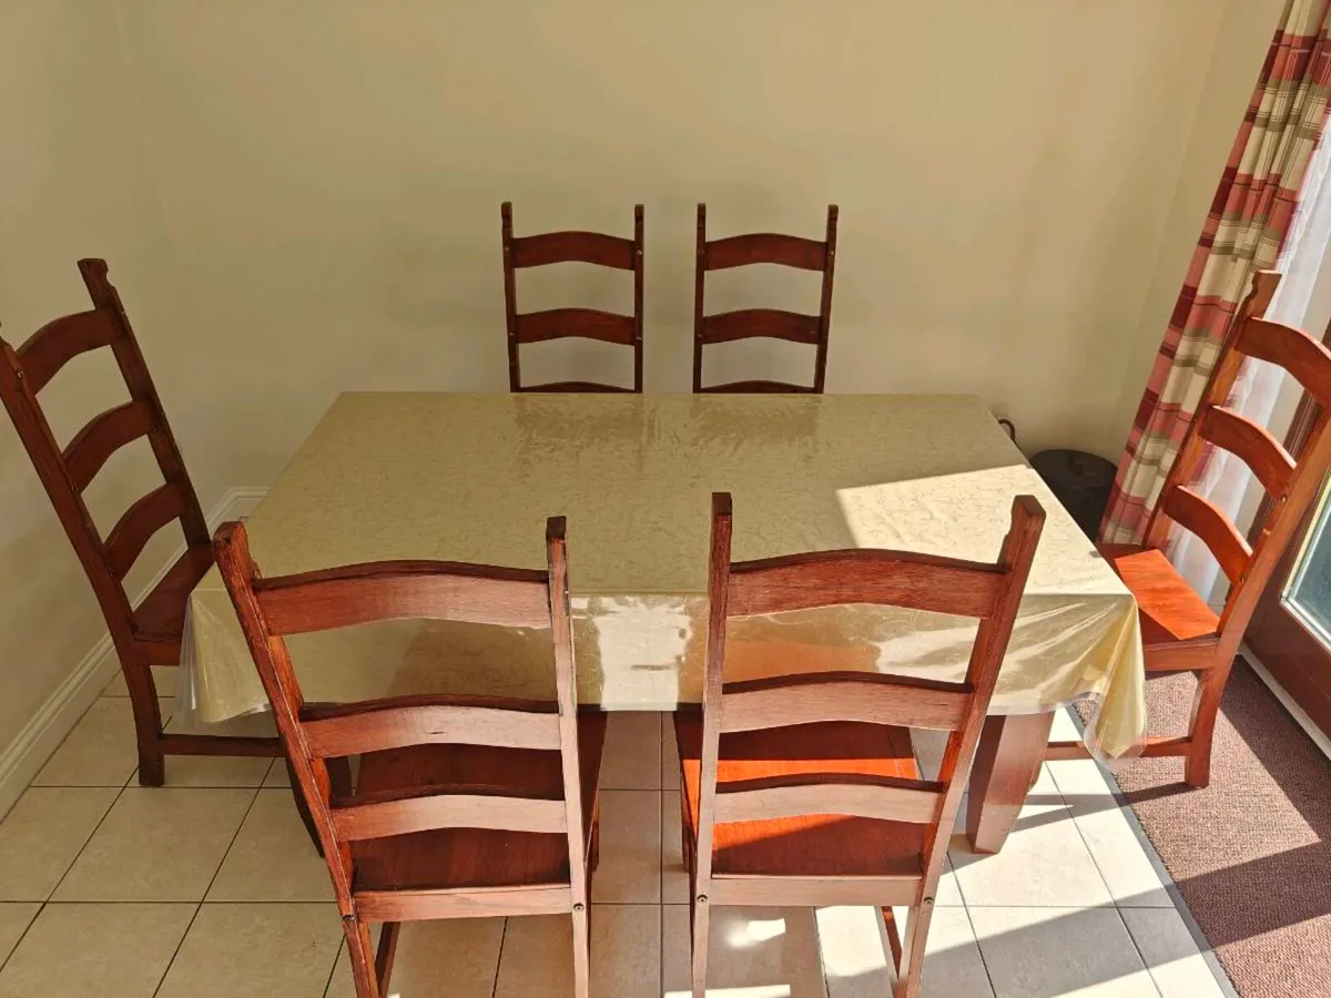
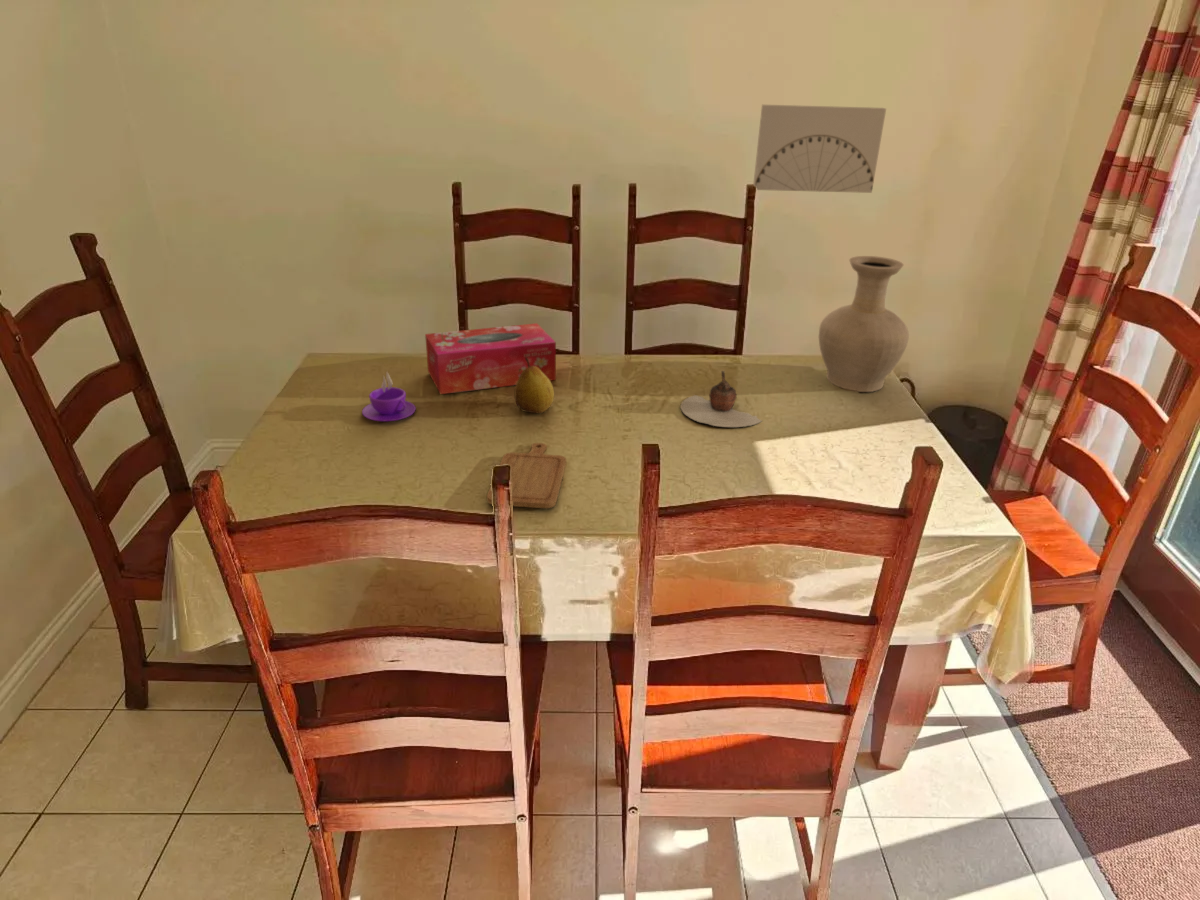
+ tissue box [424,322,557,395]
+ fruit [514,357,555,414]
+ chopping board [486,442,567,509]
+ vase [818,255,910,393]
+ teapot [680,370,763,428]
+ coffee cup [361,371,417,422]
+ wall art [752,104,887,194]
